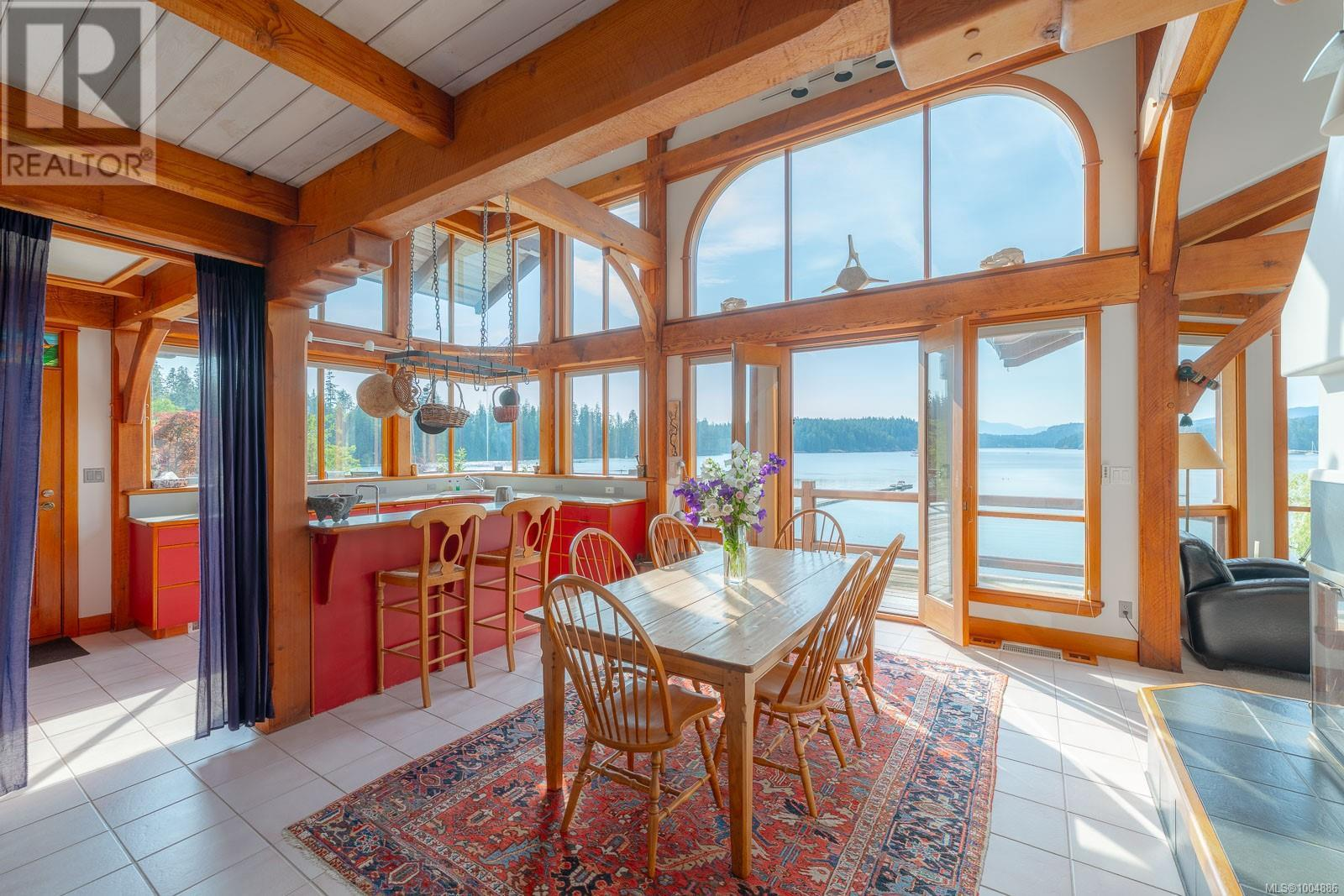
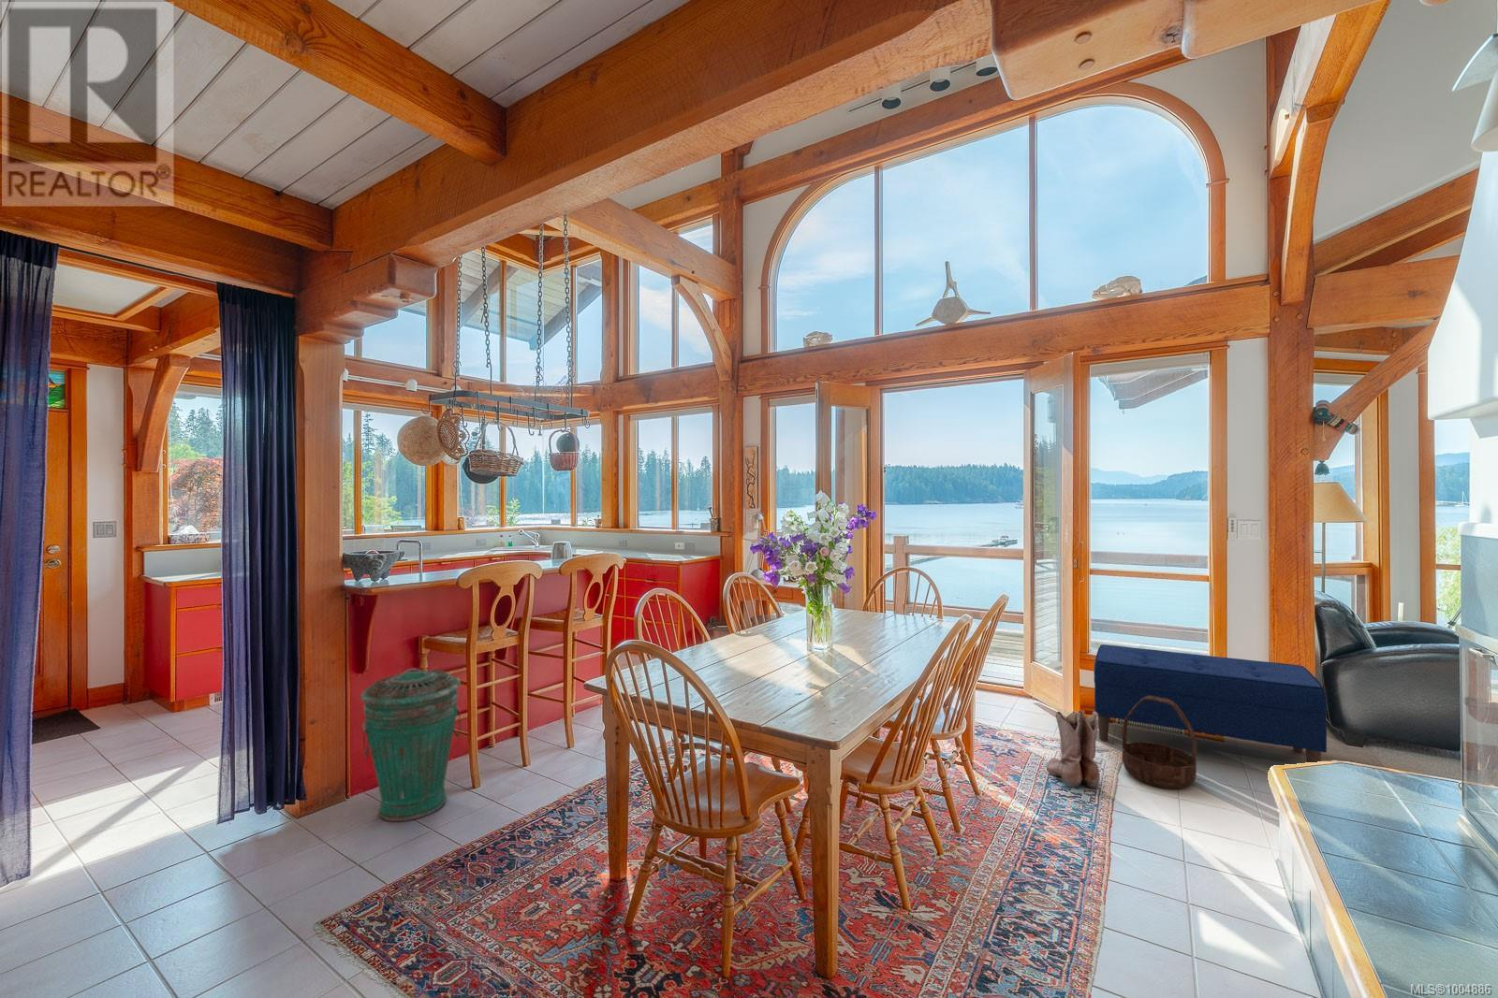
+ trash can [360,667,461,822]
+ bench [1092,644,1327,763]
+ basket [1121,696,1197,791]
+ boots [1045,710,1100,789]
